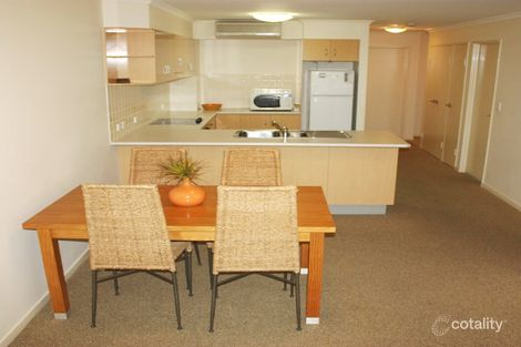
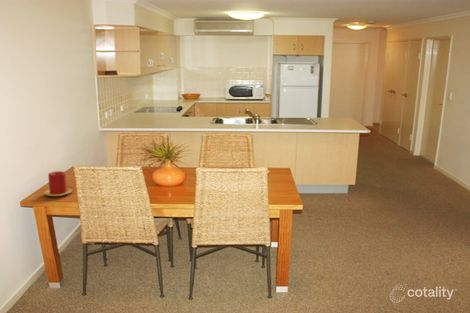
+ candle [43,170,73,197]
